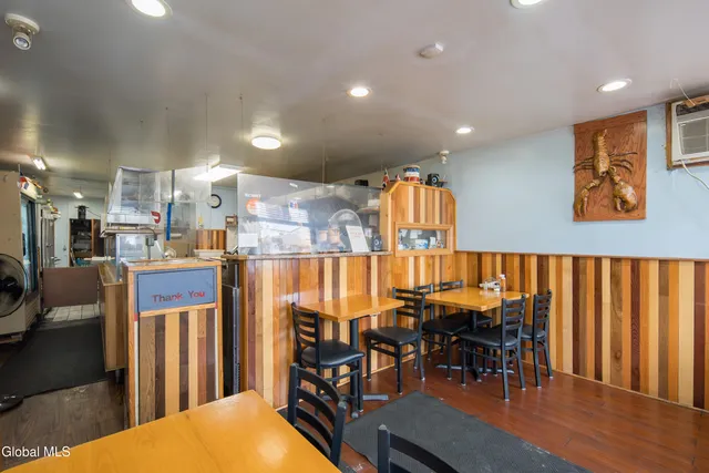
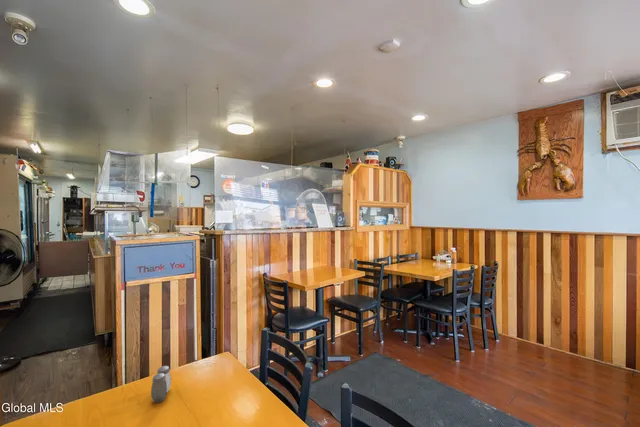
+ salt and pepper shaker [150,365,172,404]
